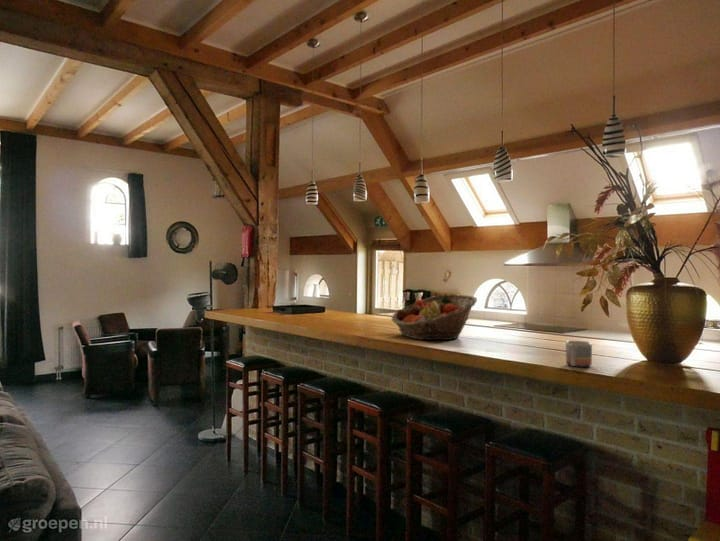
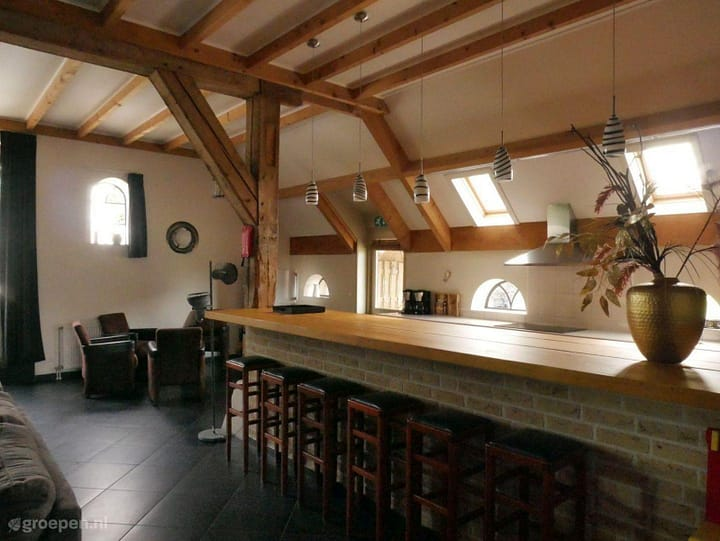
- fruit basket [391,294,478,341]
- mug [565,340,593,368]
